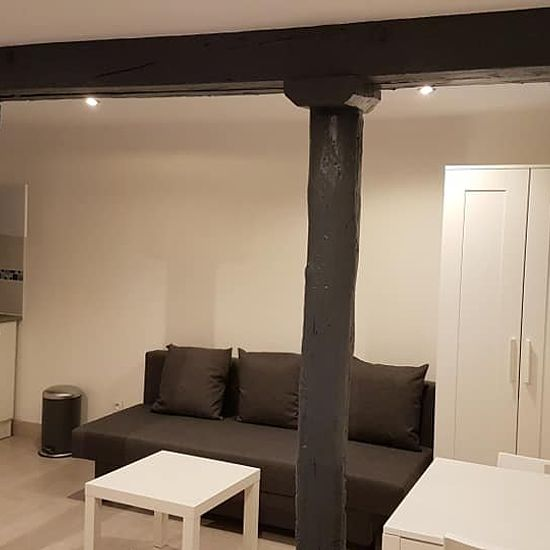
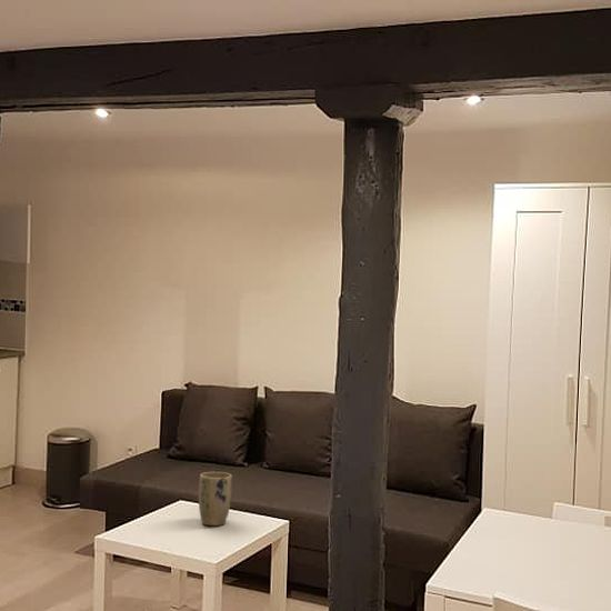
+ plant pot [198,471,233,527]
